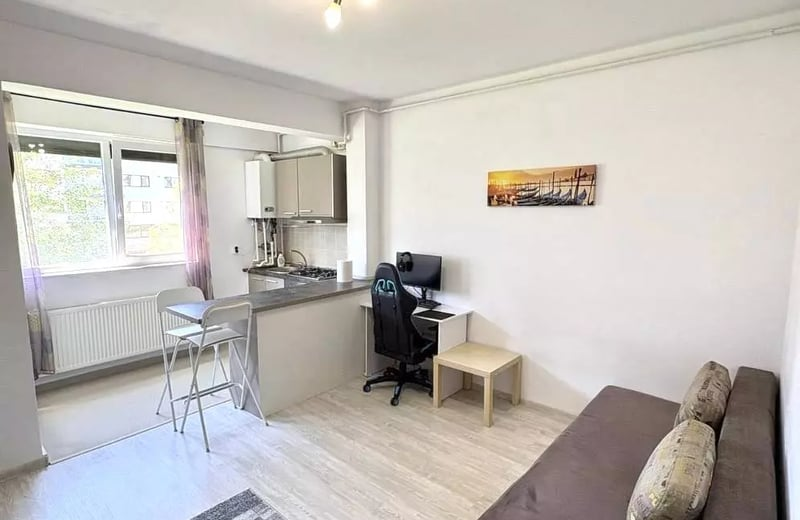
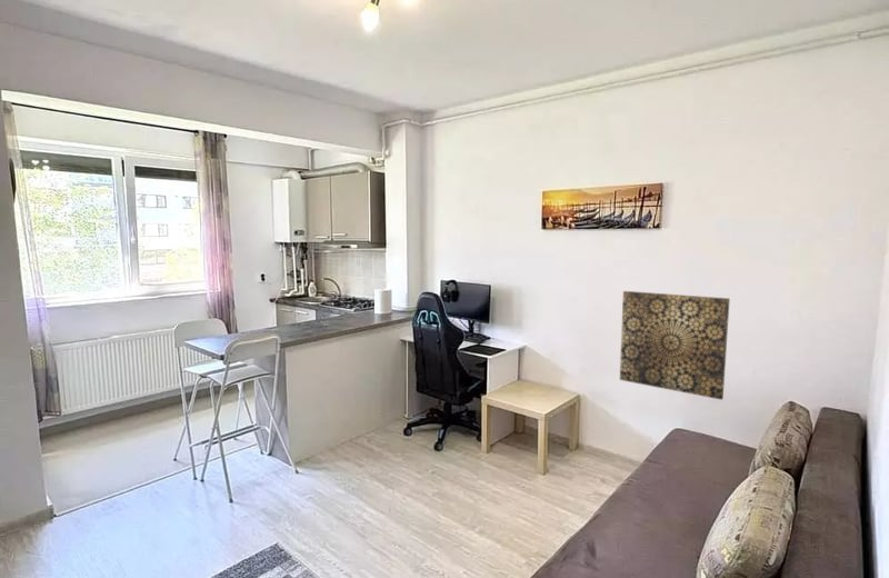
+ wall art [619,290,731,401]
